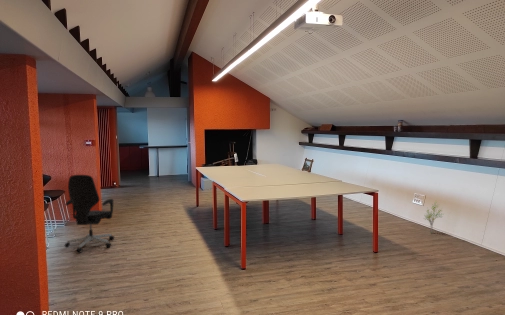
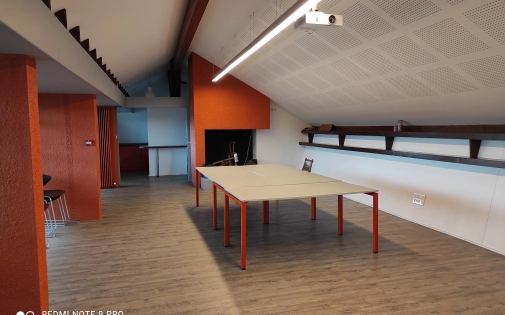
- decorative plant [423,201,444,234]
- office chair [64,174,115,253]
